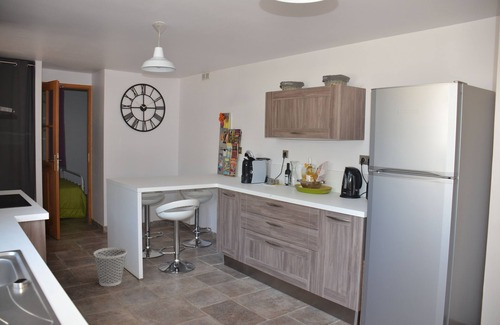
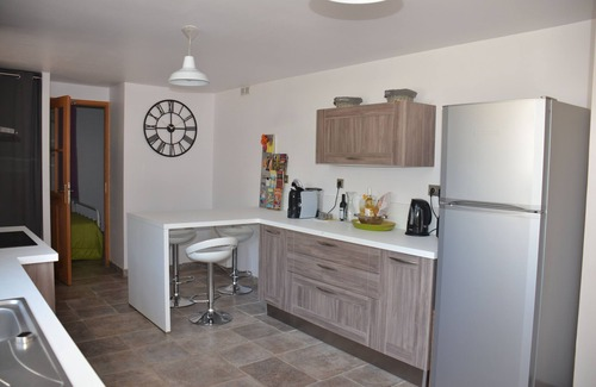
- wastebasket [93,247,128,287]
